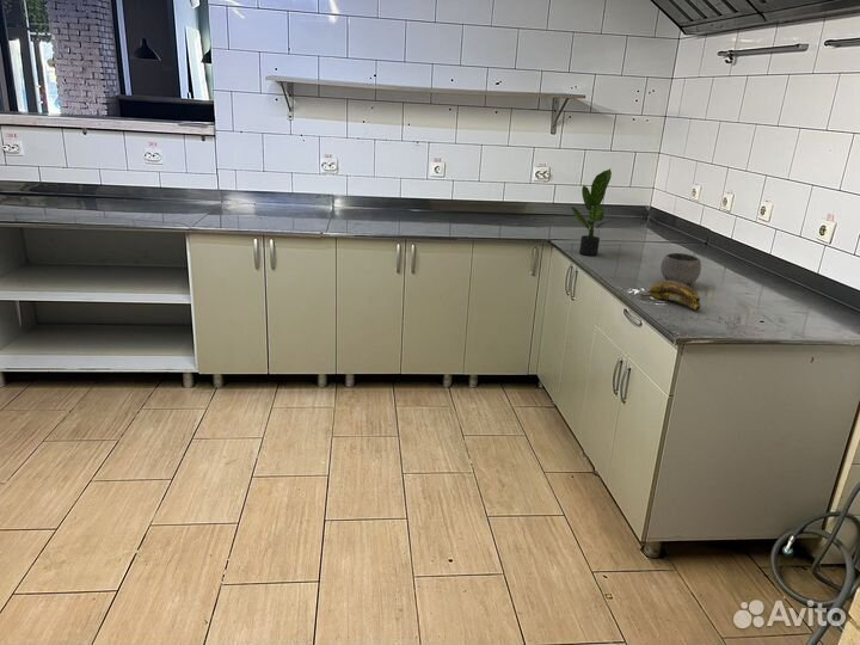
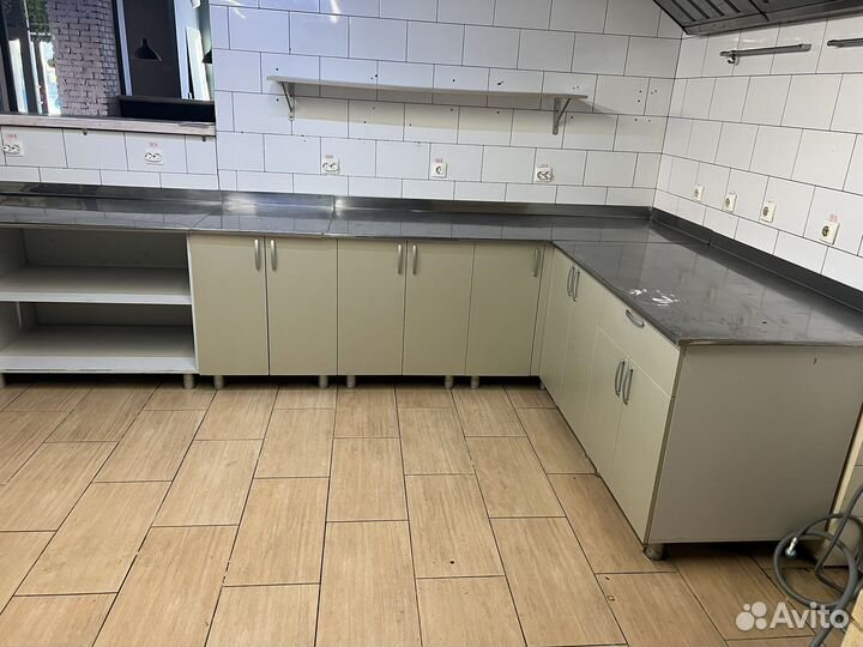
- potted plant [570,167,613,257]
- banana [639,280,701,311]
- bowl [659,252,702,285]
